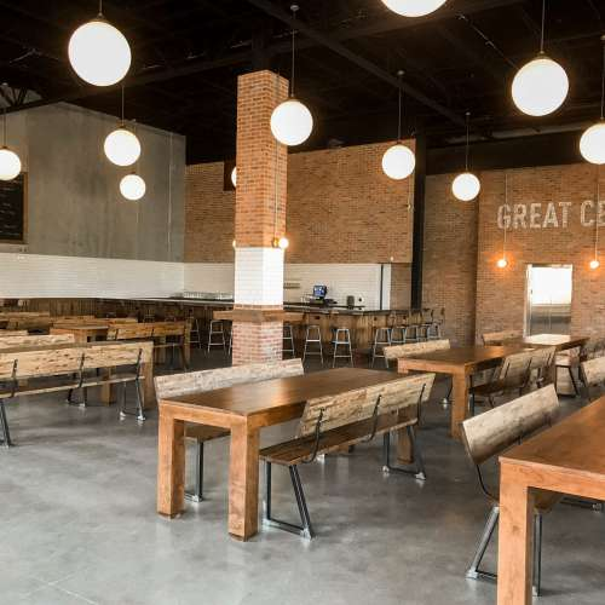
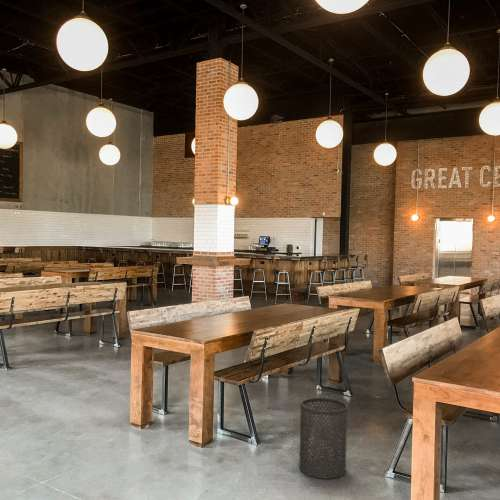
+ trash can [298,397,350,480]
